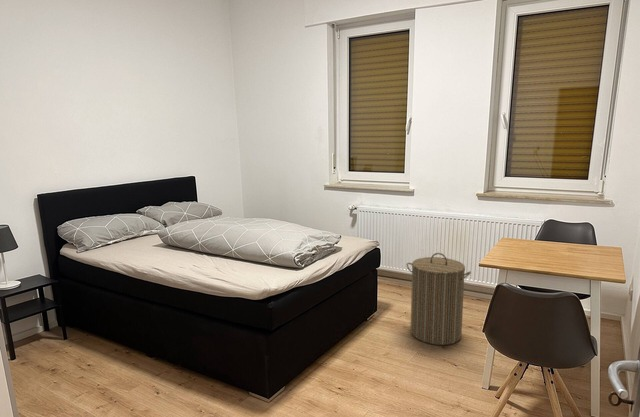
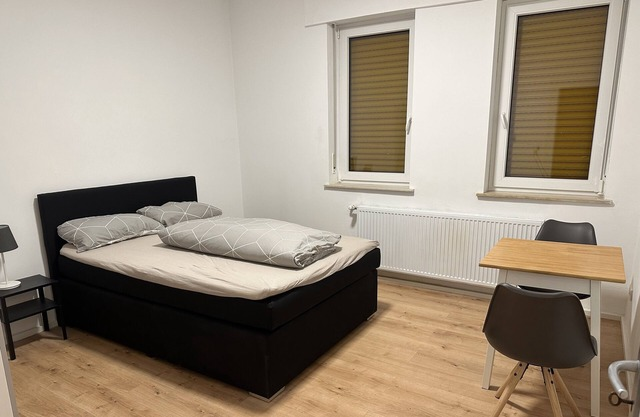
- laundry hamper [406,252,472,346]
